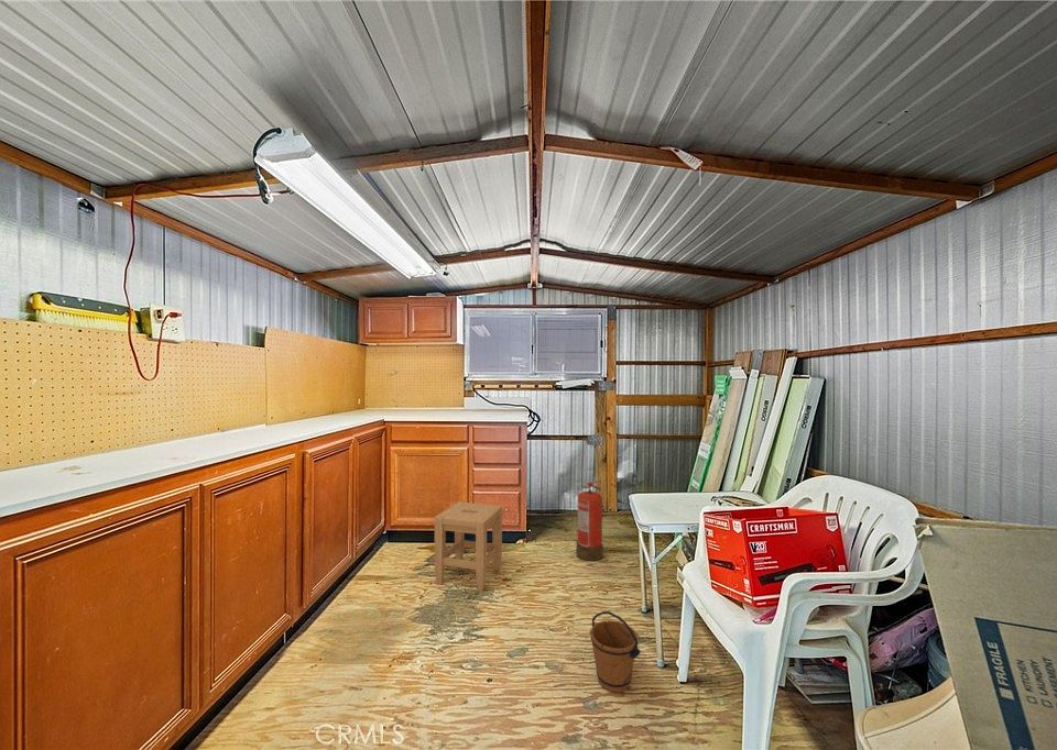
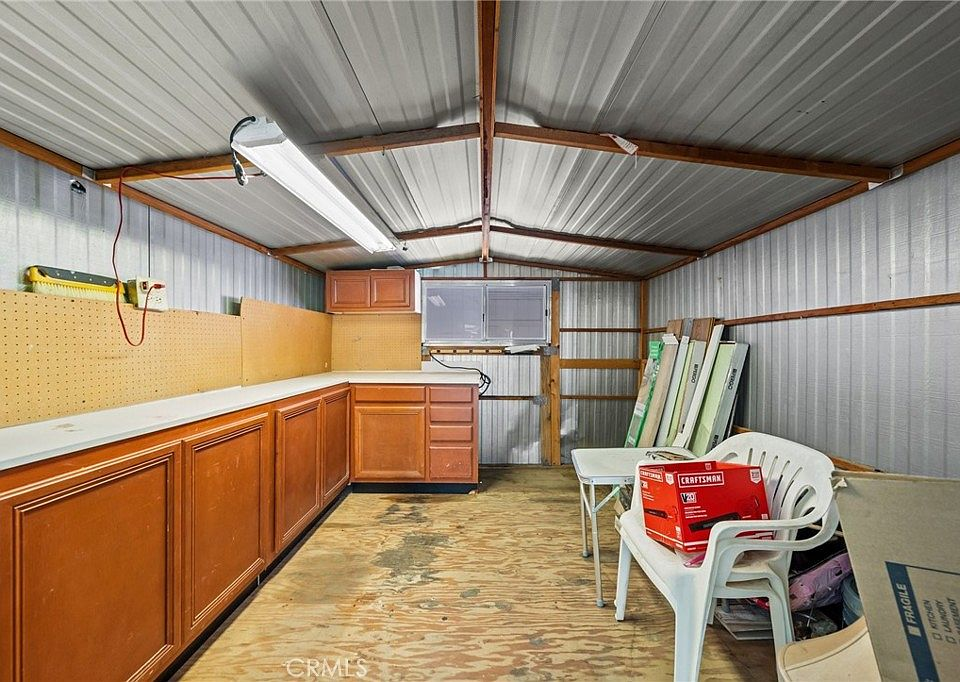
- bucket [588,610,641,694]
- fire extinguisher [575,481,604,562]
- stool [434,500,503,593]
